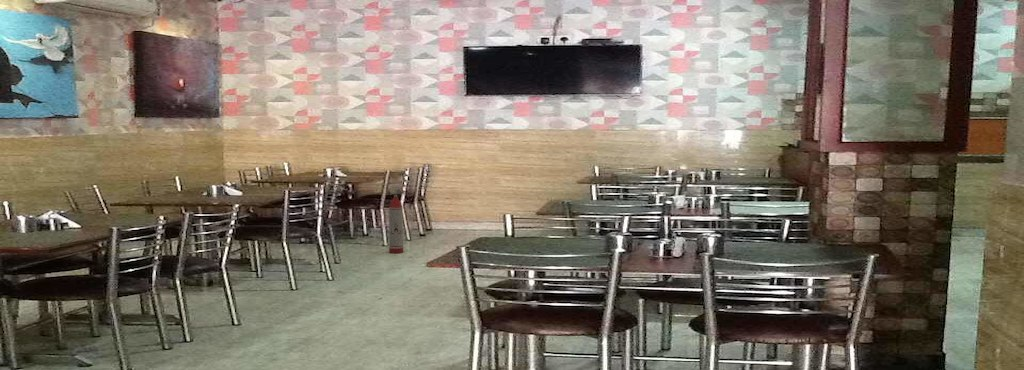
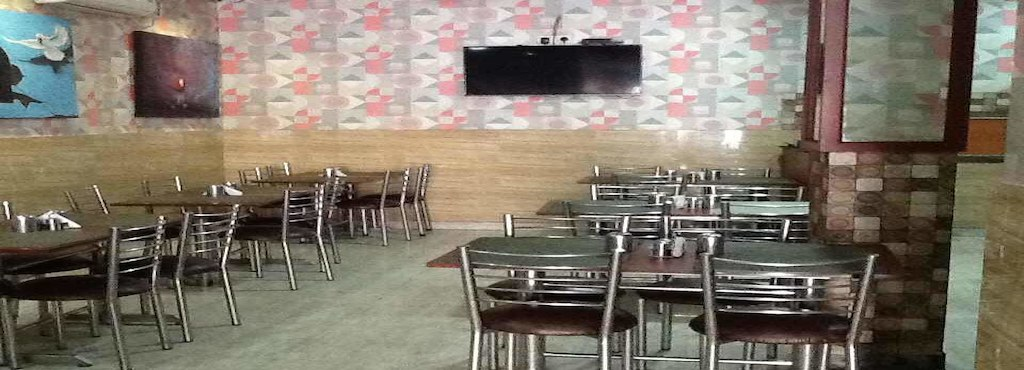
- fire extinguisher [387,187,405,254]
